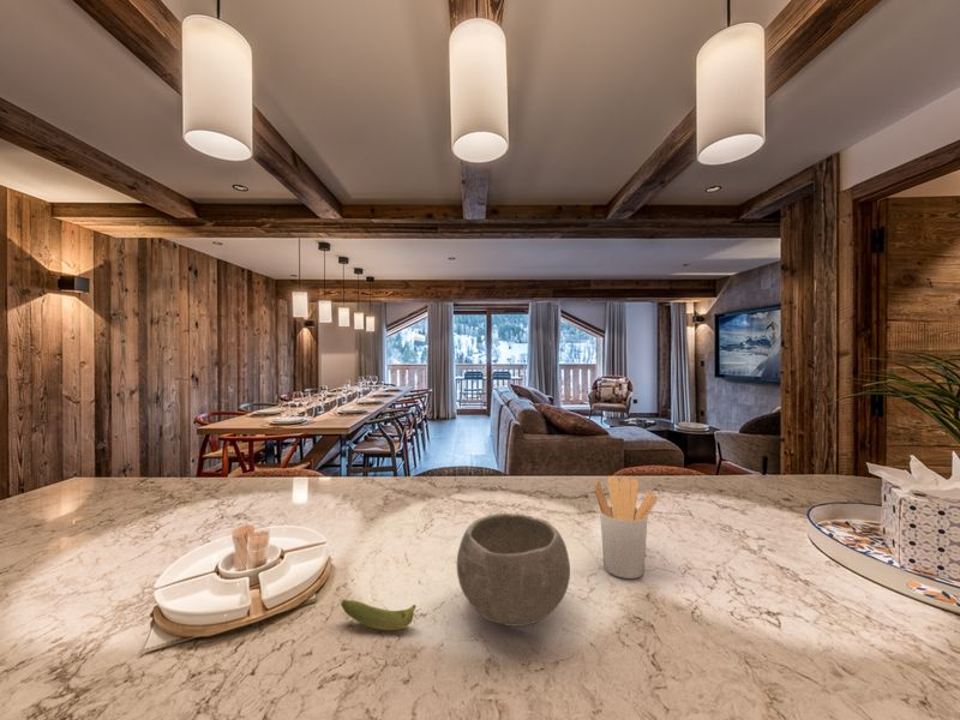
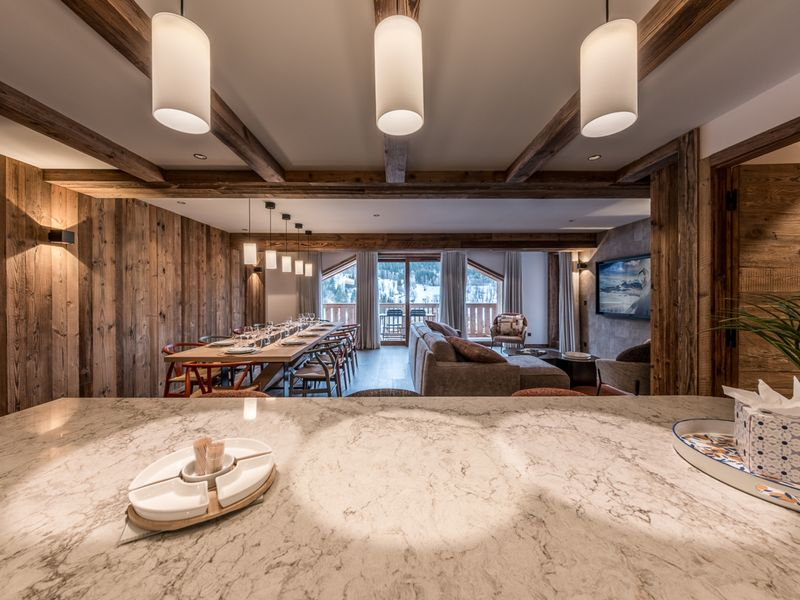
- banana [340,599,418,631]
- utensil holder [593,475,658,580]
- bowl [456,512,571,628]
